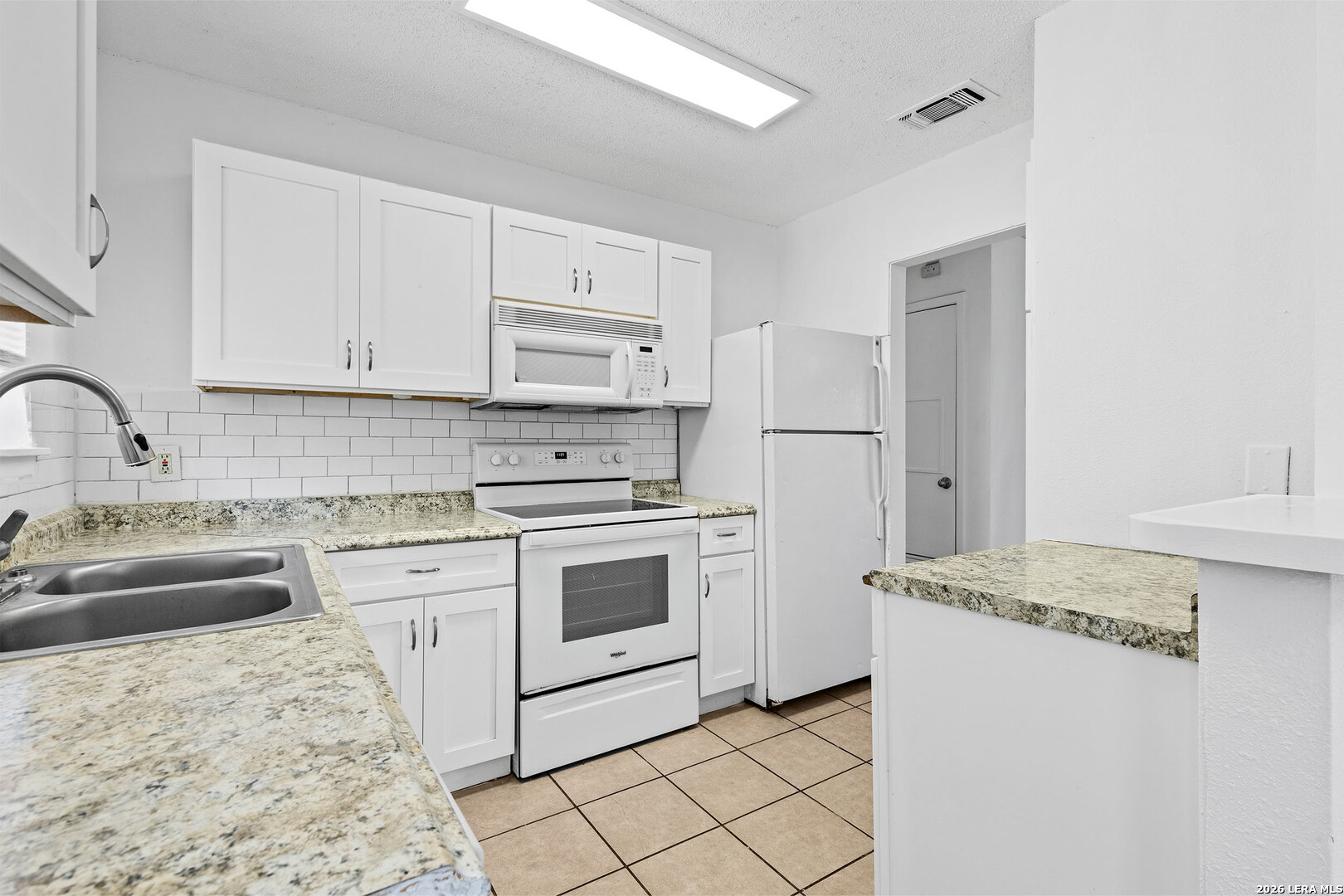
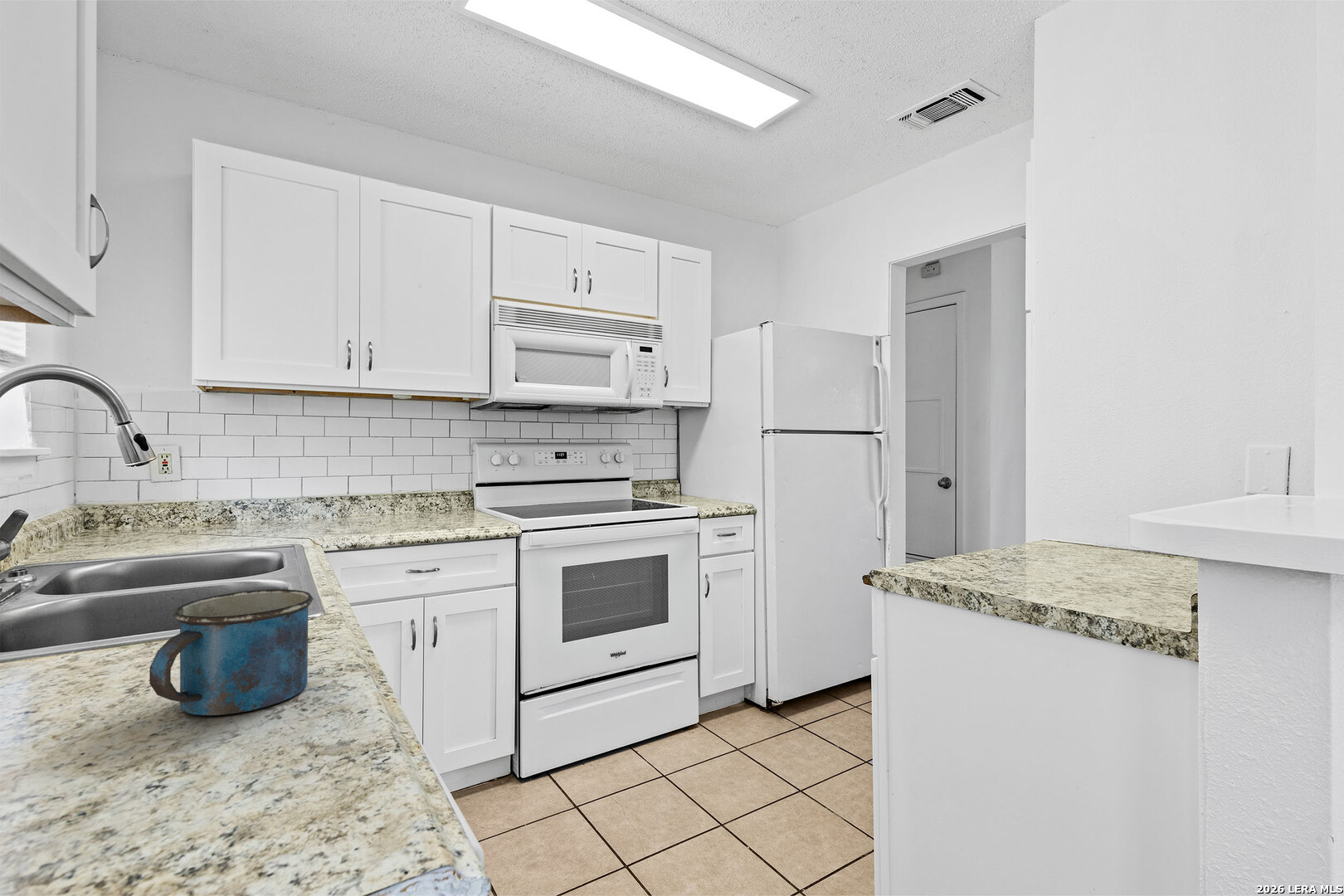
+ mug [149,588,314,716]
